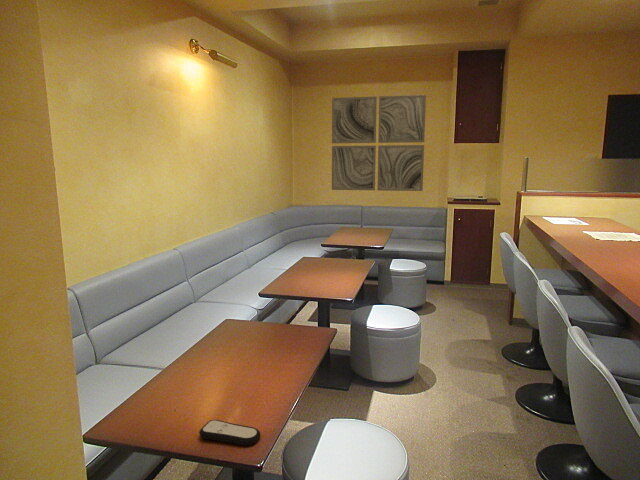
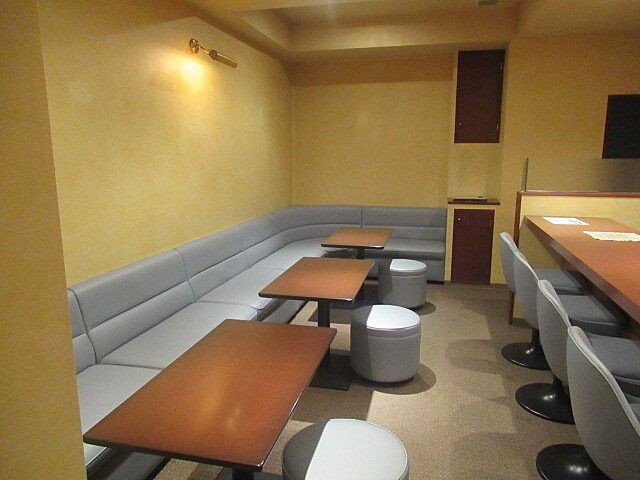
- remote control [198,419,261,446]
- wall art [331,94,427,192]
